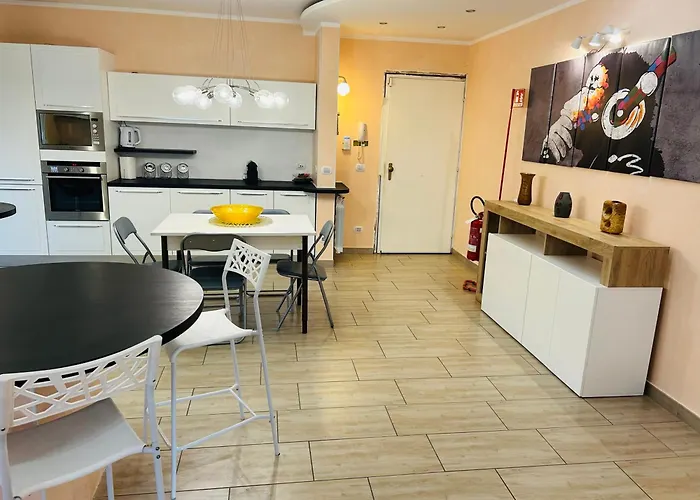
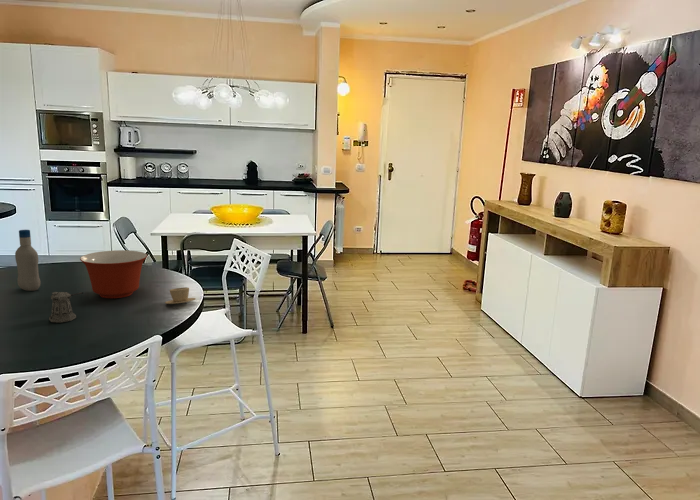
+ cup [164,286,197,305]
+ pepper shaker [48,291,84,324]
+ bottle [14,229,41,292]
+ mixing bowl [79,249,148,299]
